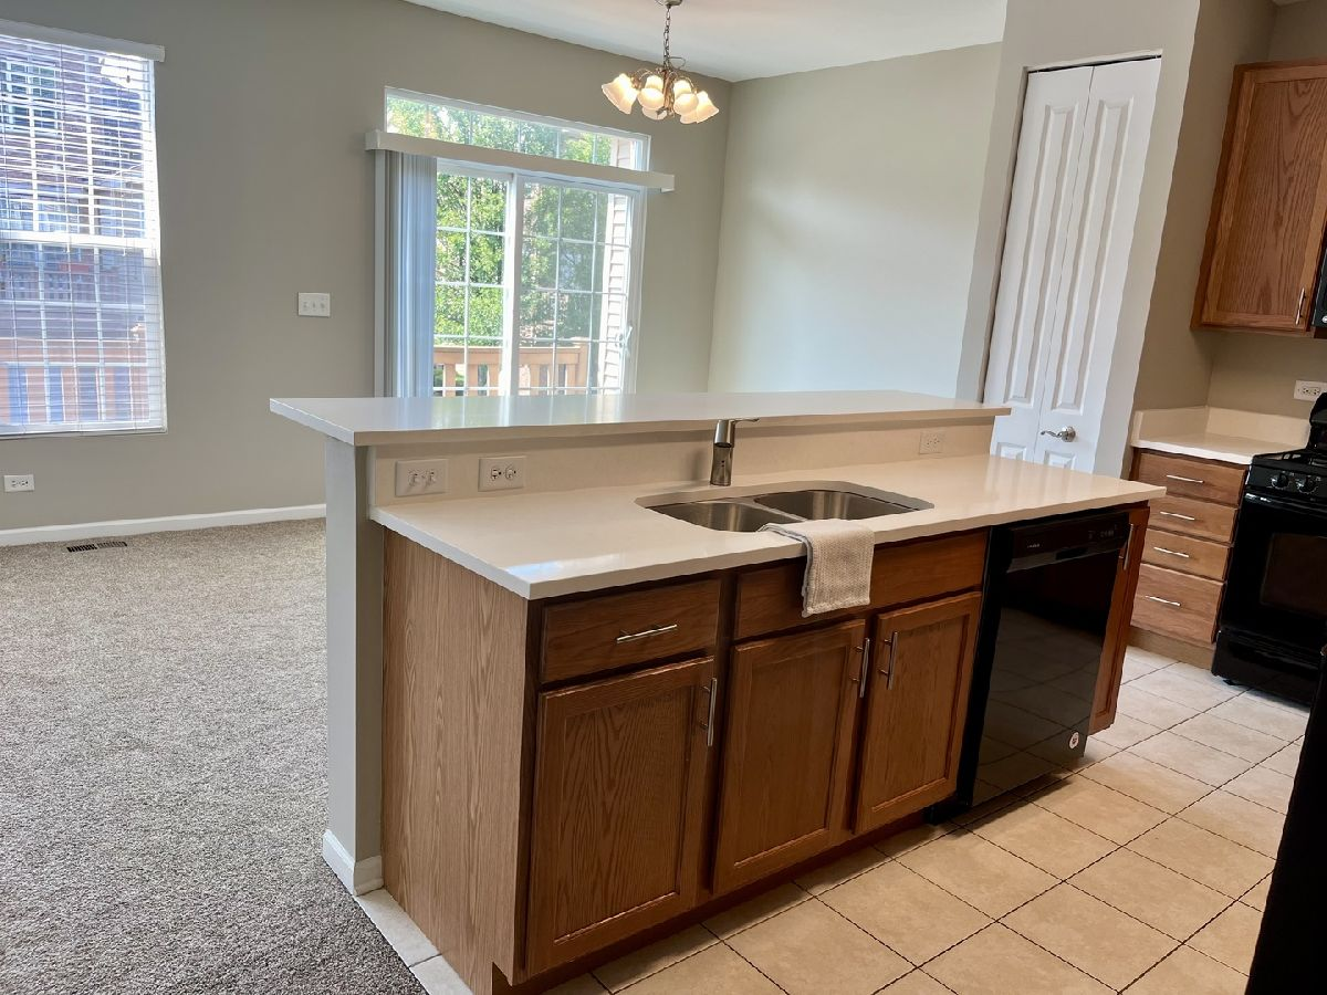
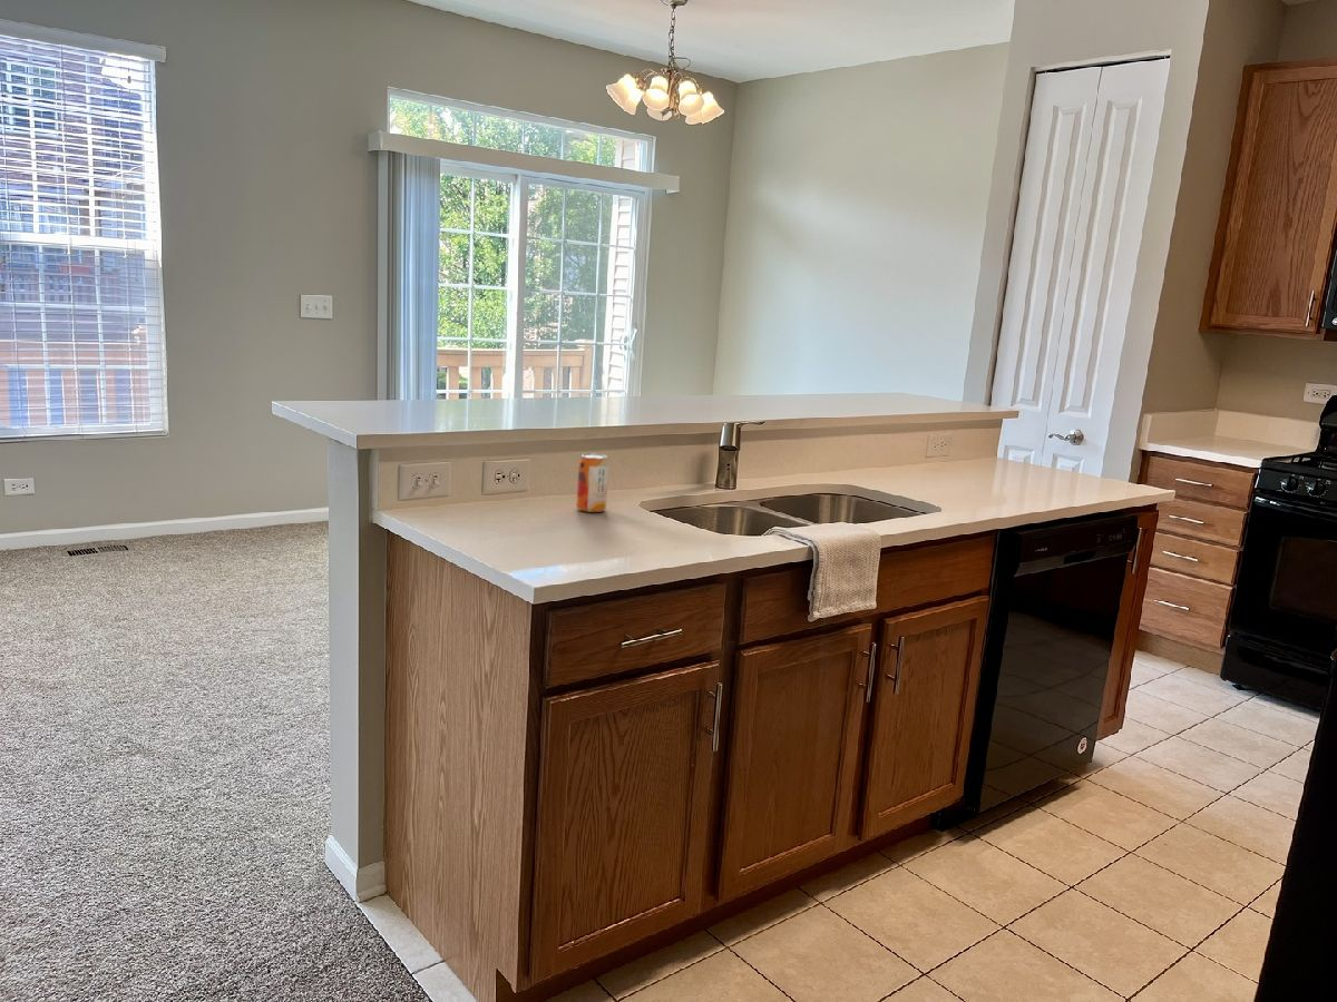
+ beverage can [576,453,609,513]
